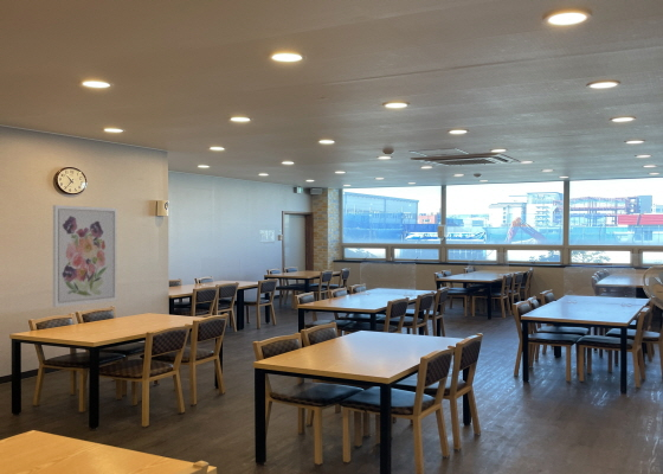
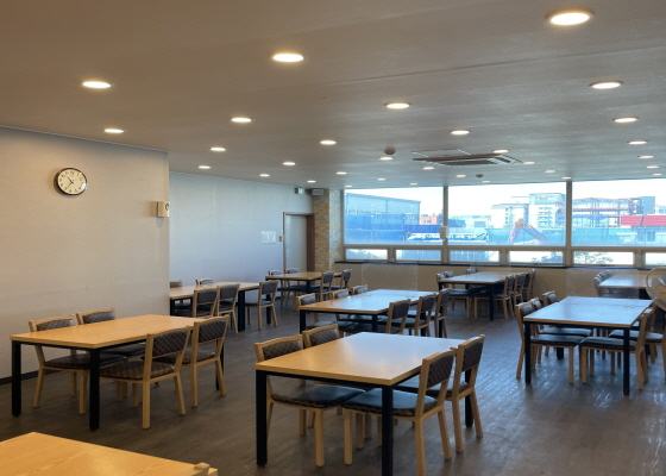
- wall art [52,204,118,308]
